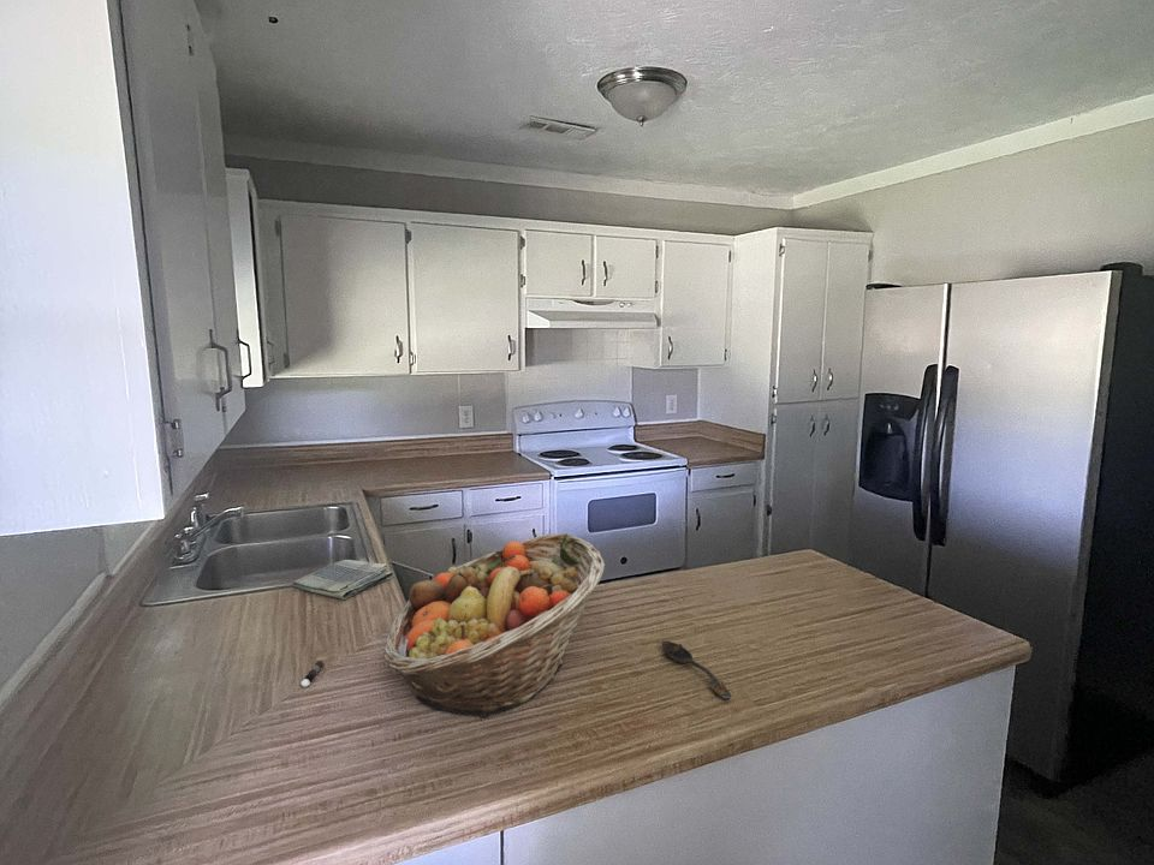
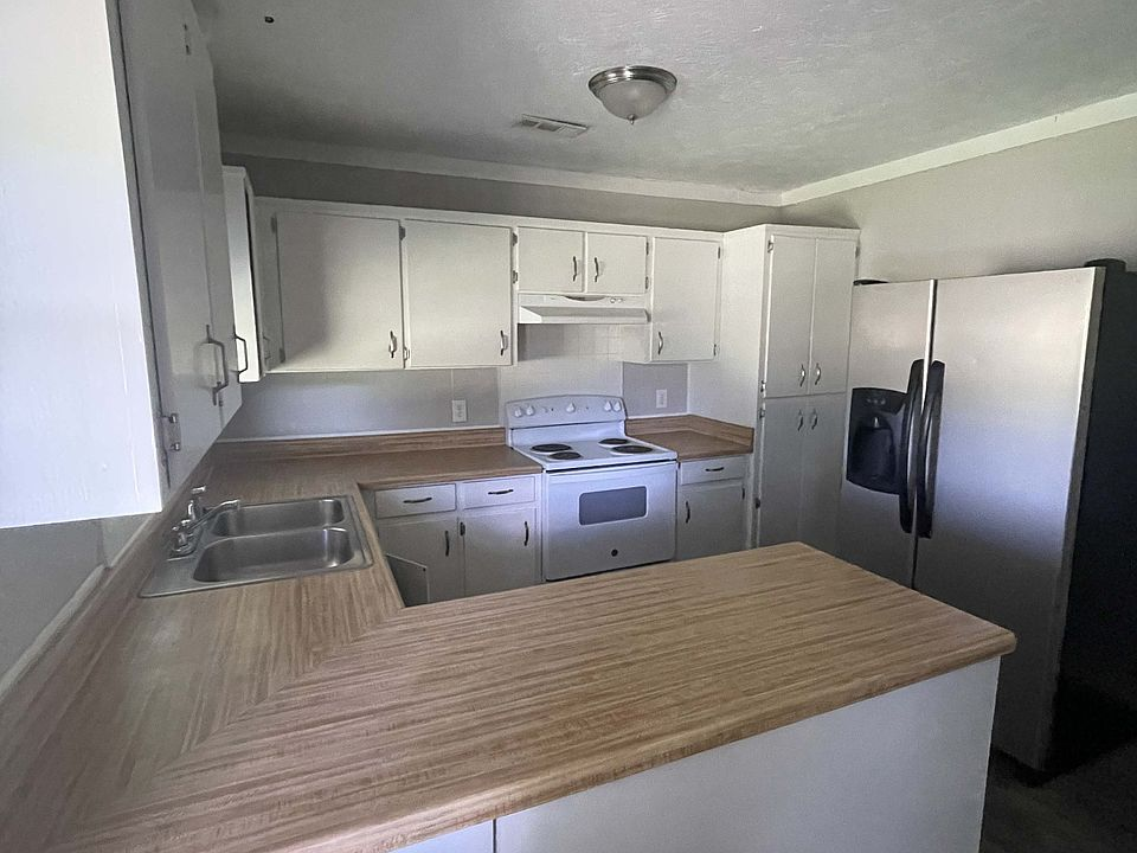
- pepper shaker [299,660,325,688]
- spoon [660,640,732,700]
- fruit basket [382,532,607,718]
- dish towel [291,559,395,601]
